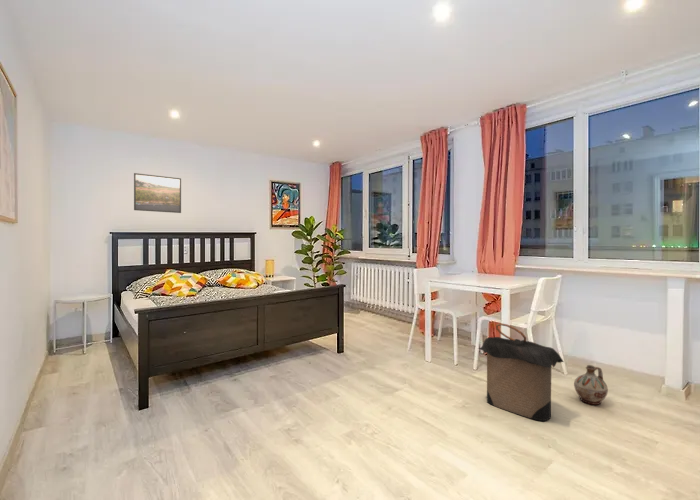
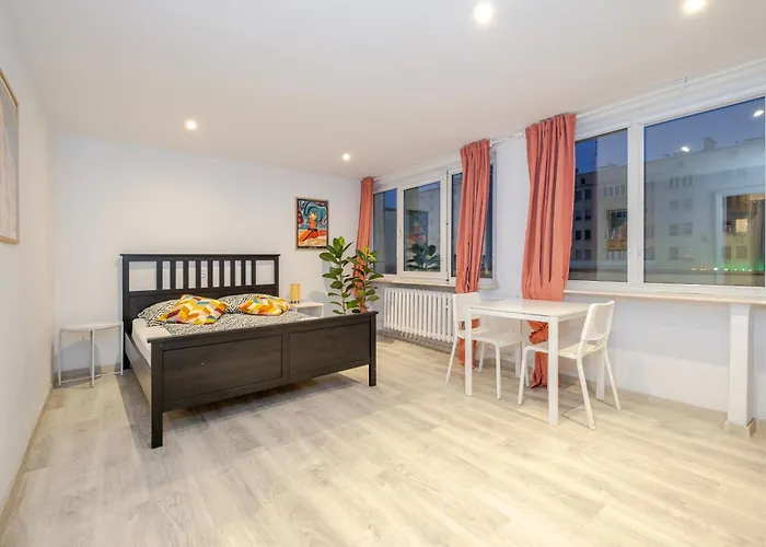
- ceramic jug [573,364,609,406]
- laundry hamper [478,322,565,422]
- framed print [133,172,182,214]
